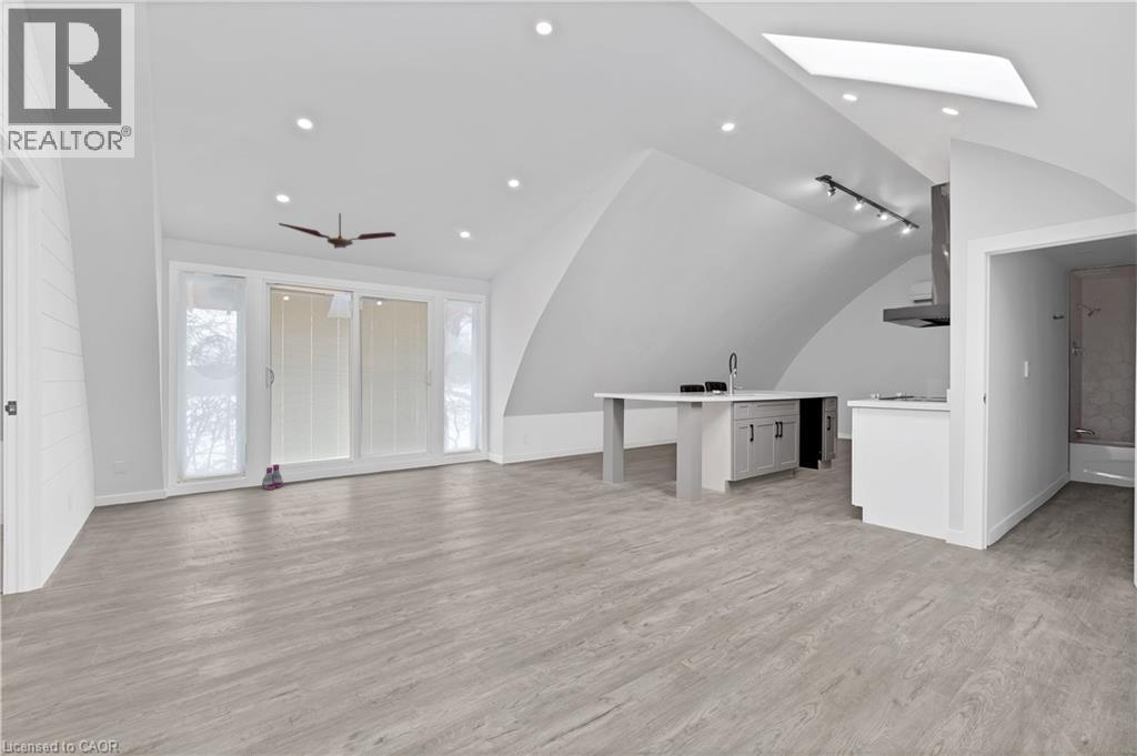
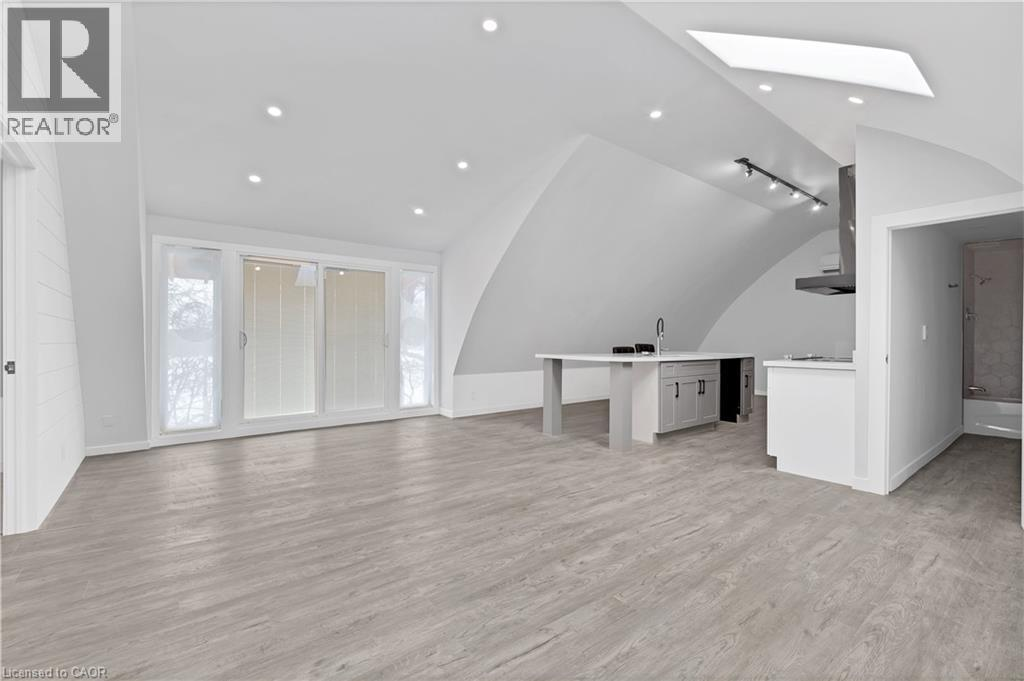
- ceiling fan [278,212,398,250]
- boots [261,464,284,491]
